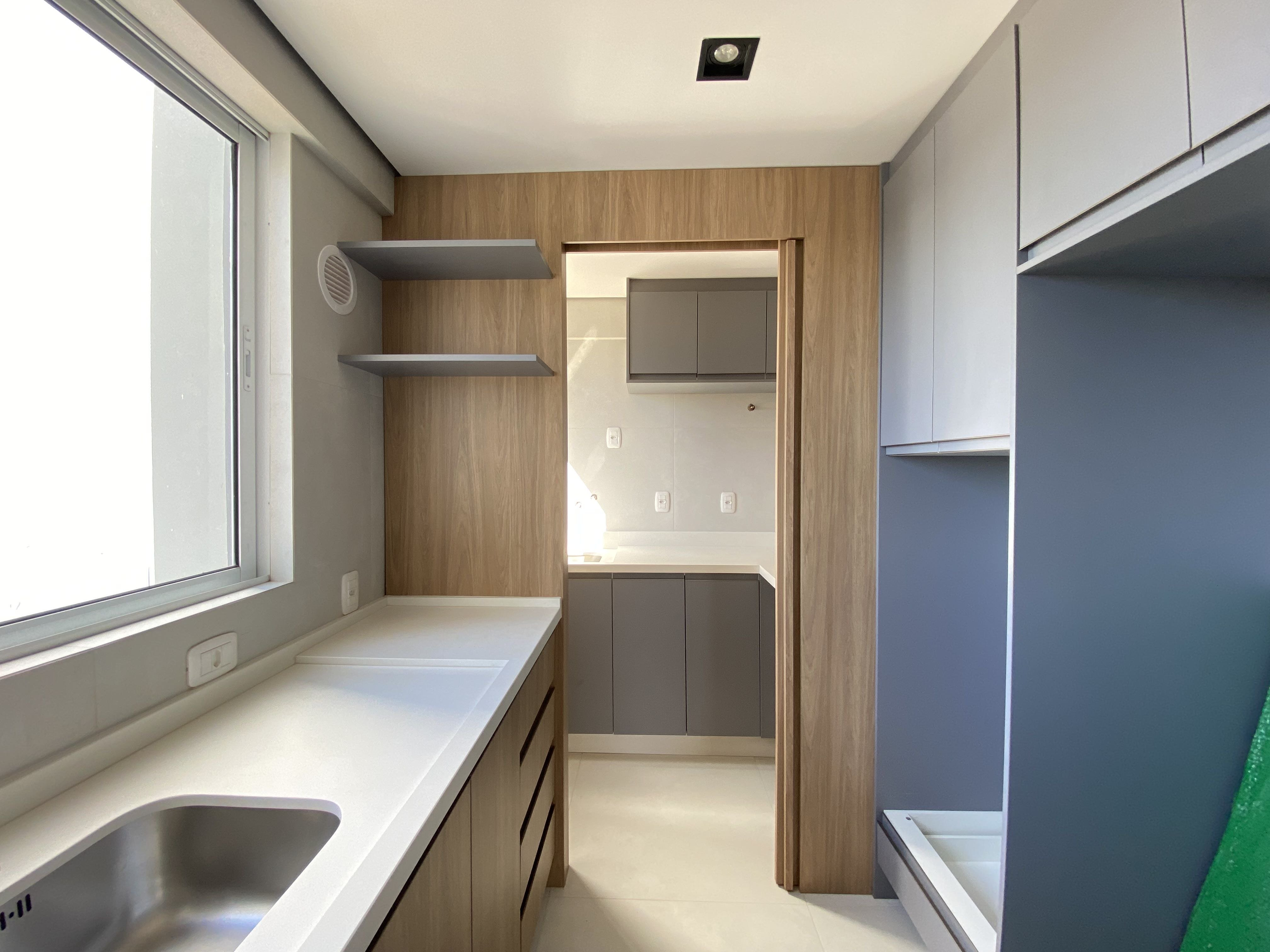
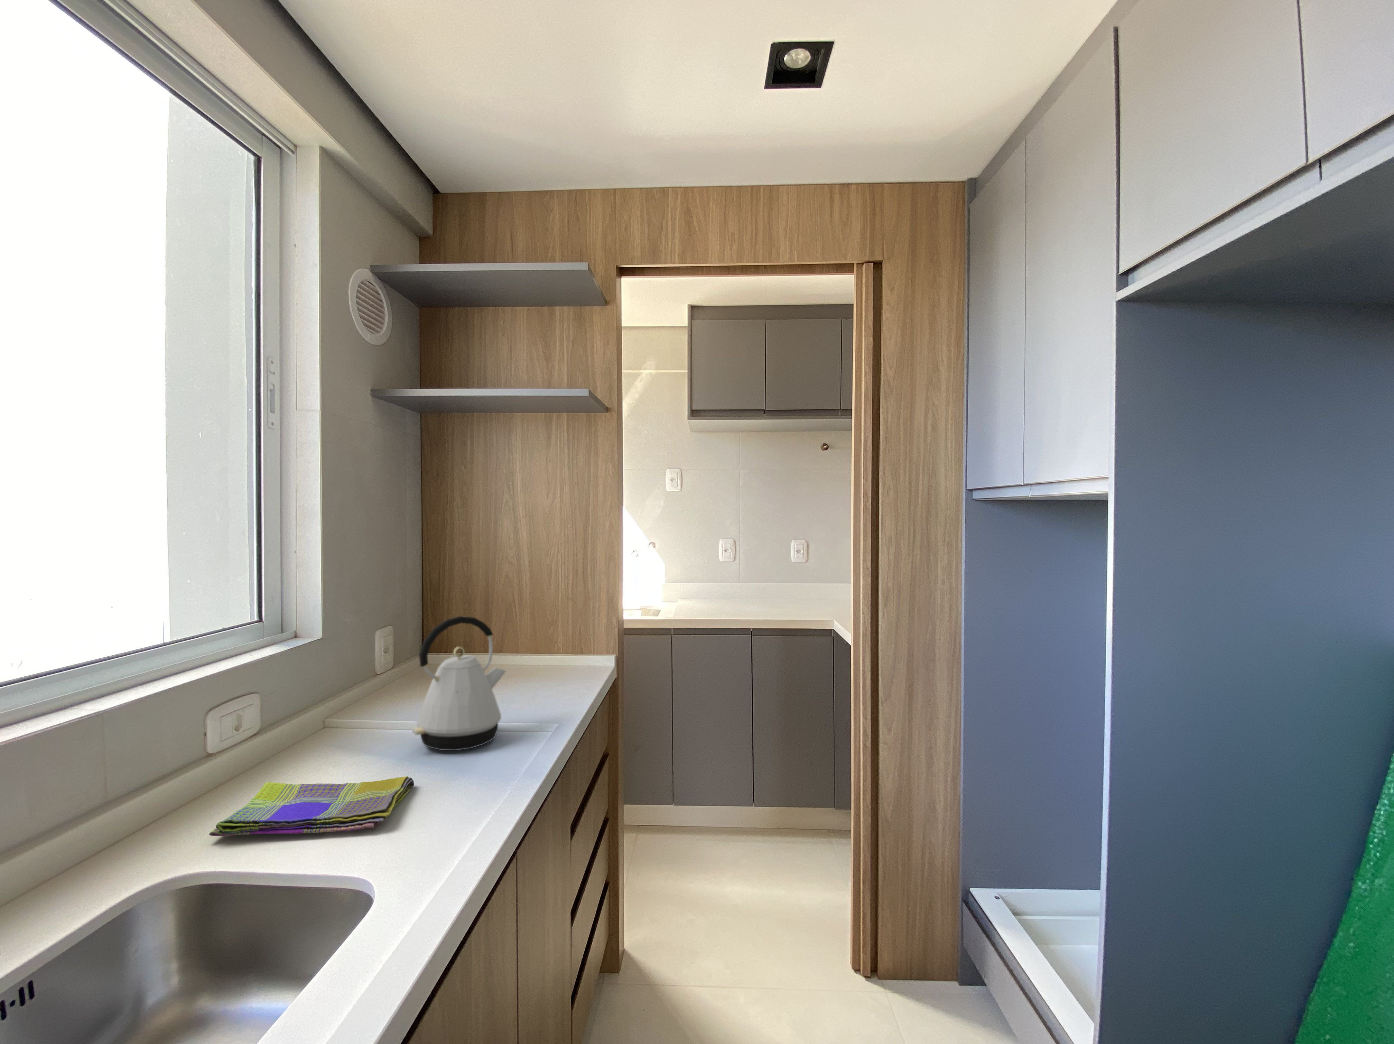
+ dish towel [209,776,415,837]
+ kettle [412,616,506,751]
